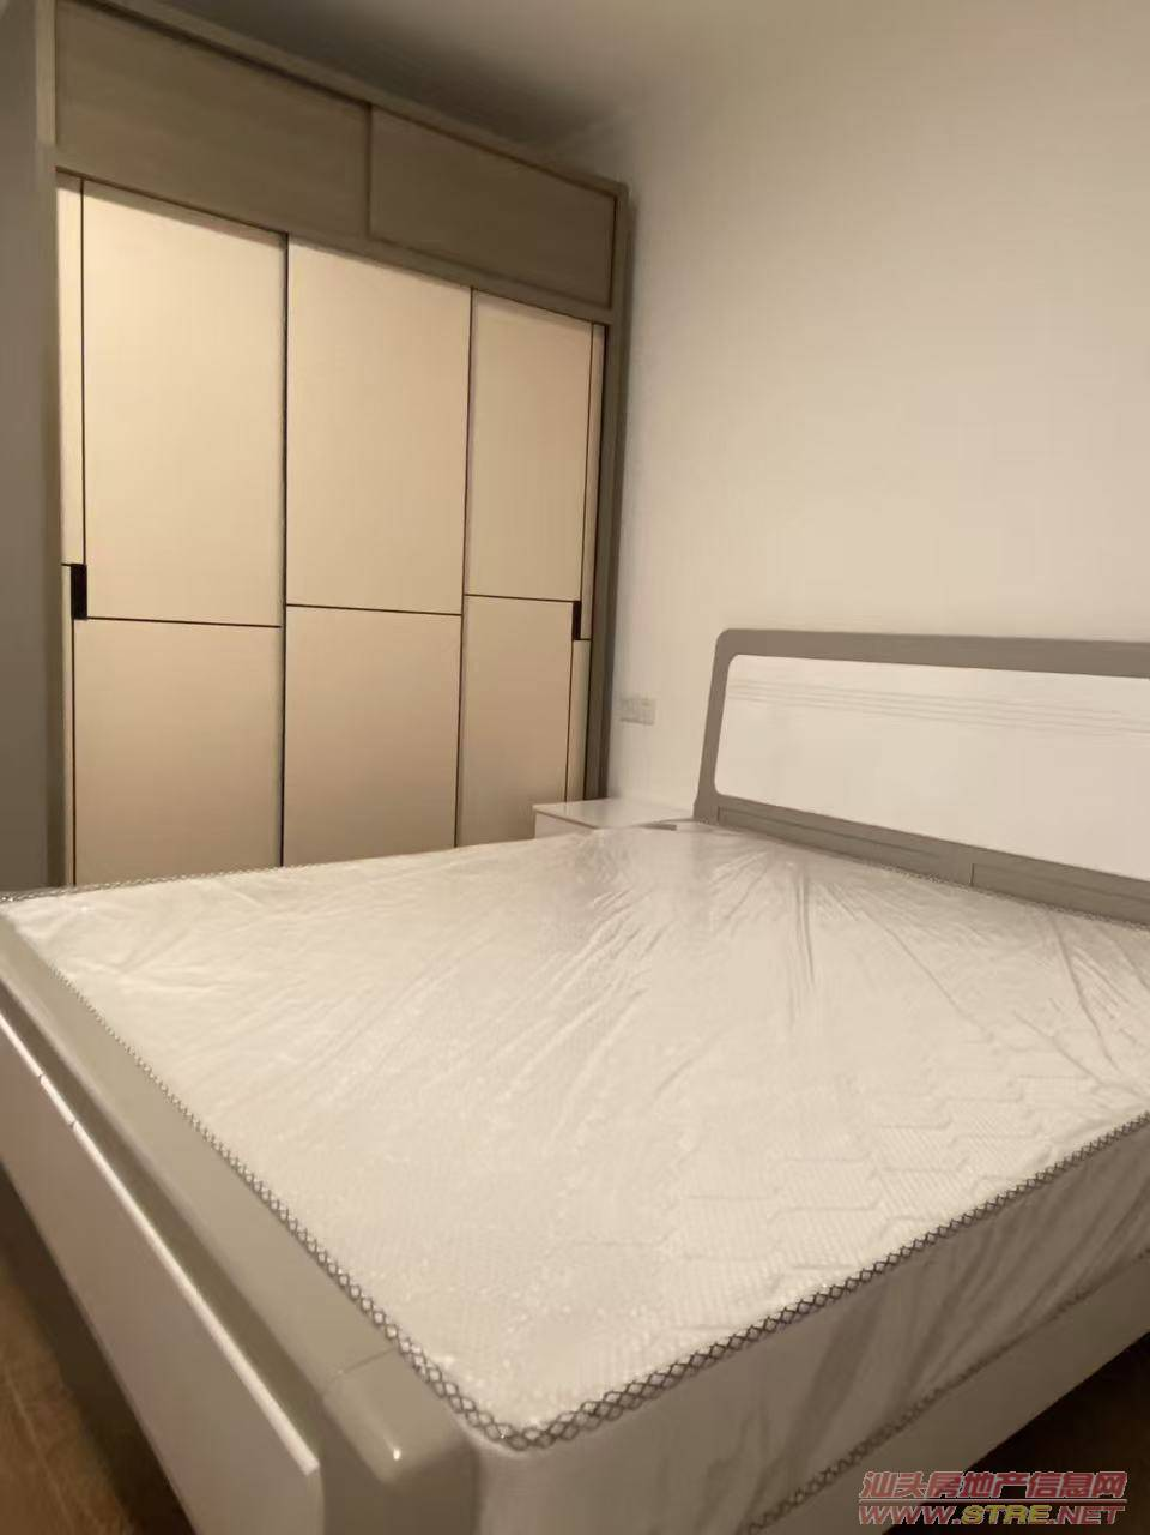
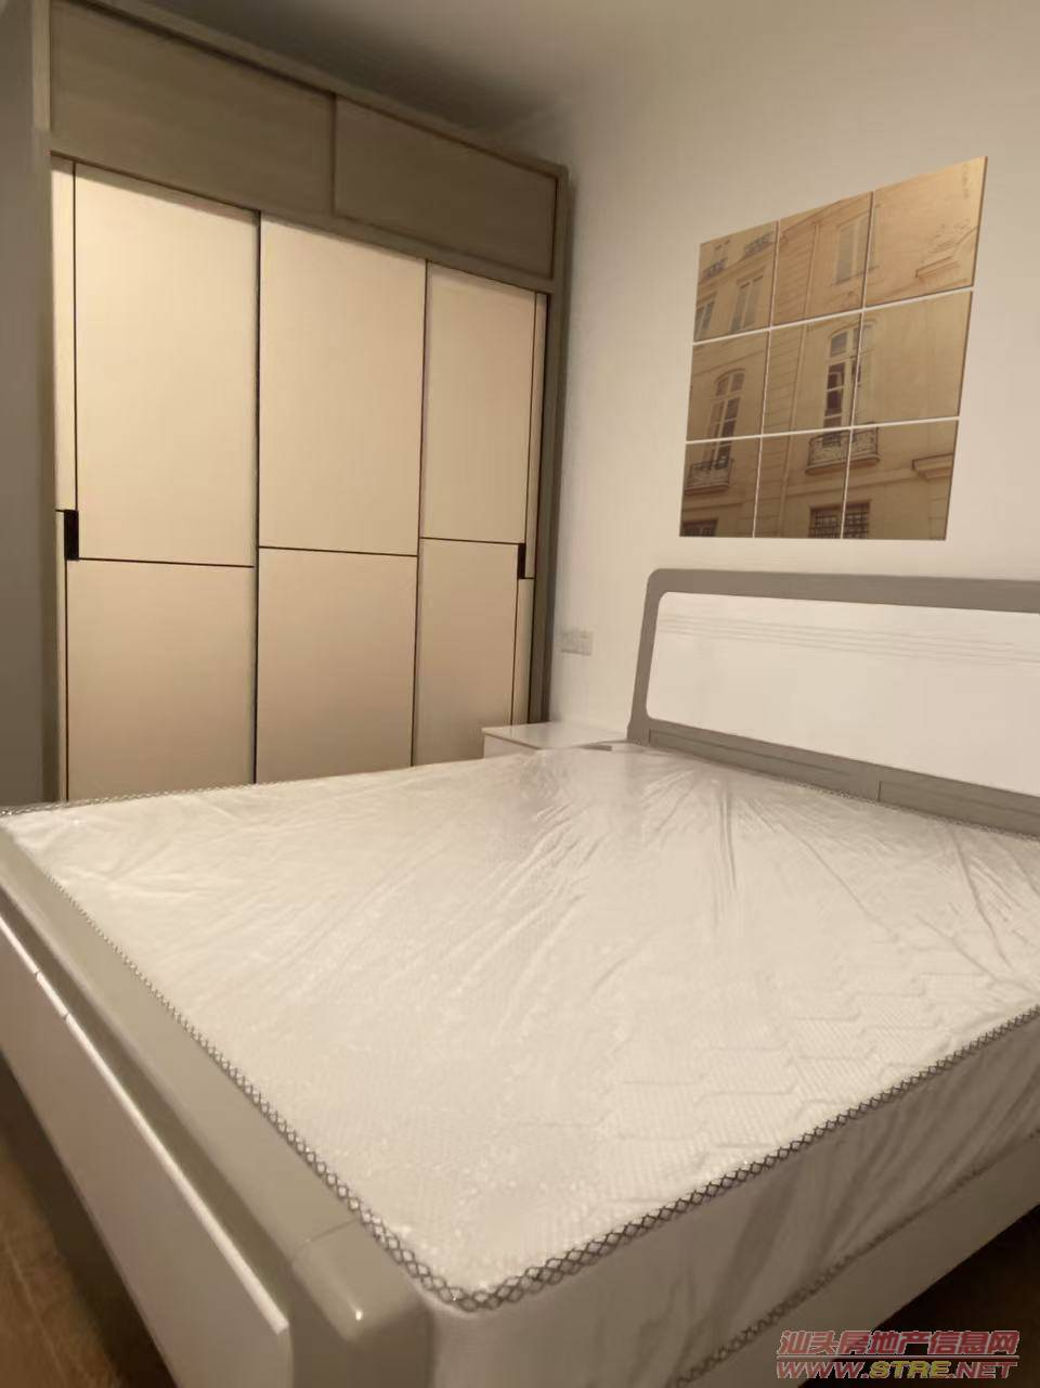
+ wall art [678,154,989,542]
